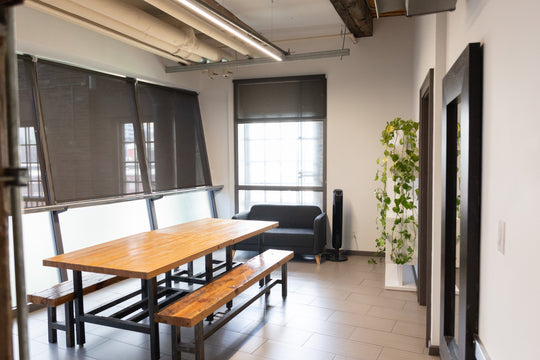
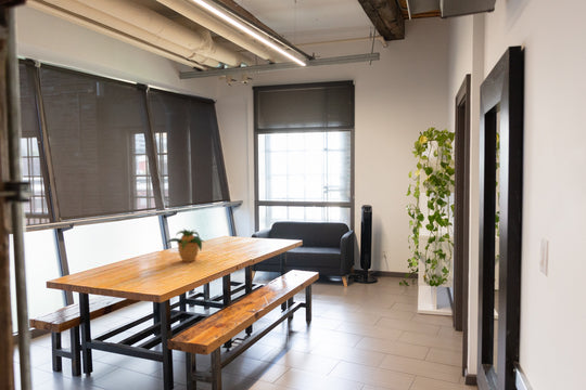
+ potted plant [164,227,206,262]
